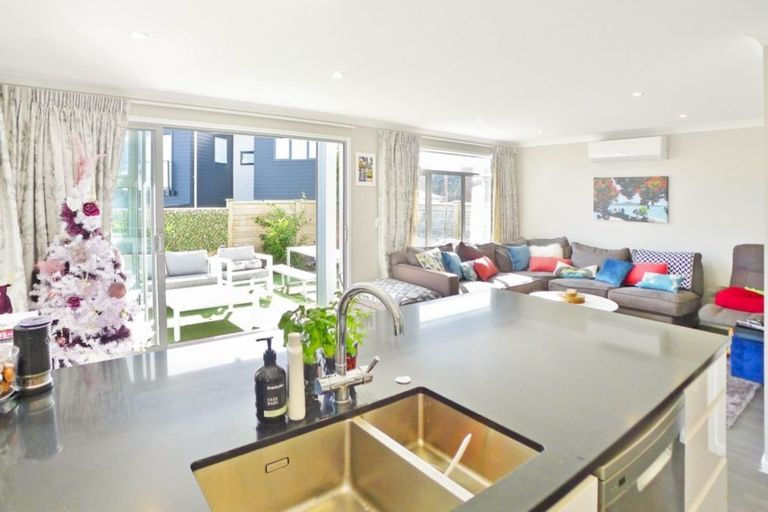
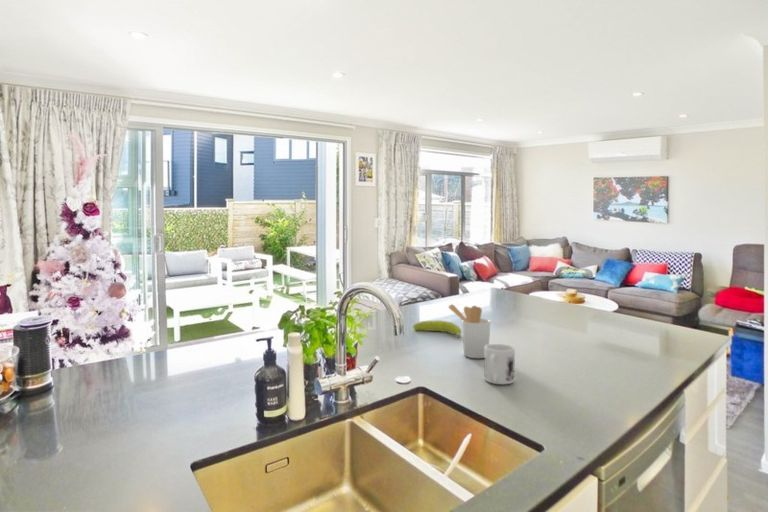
+ mug [484,343,516,385]
+ fruit [412,319,462,339]
+ utensil holder [447,303,492,359]
